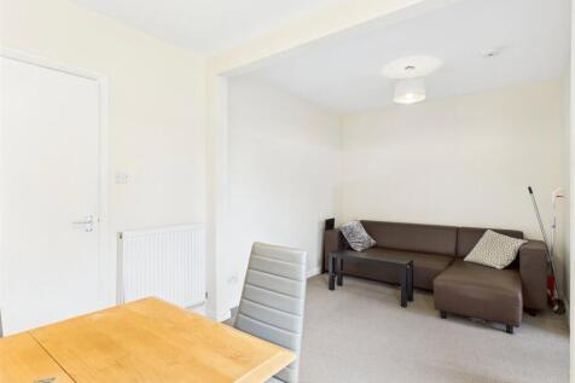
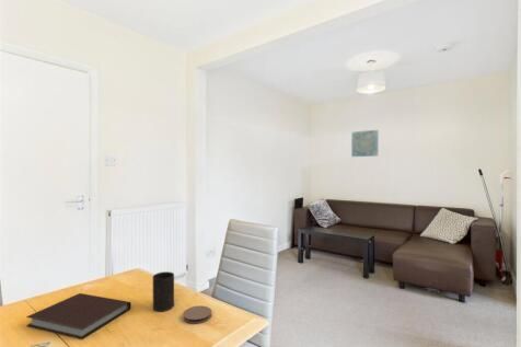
+ notebook [25,292,132,340]
+ cup [152,270,175,312]
+ coaster [182,304,212,324]
+ wall art [350,129,379,158]
